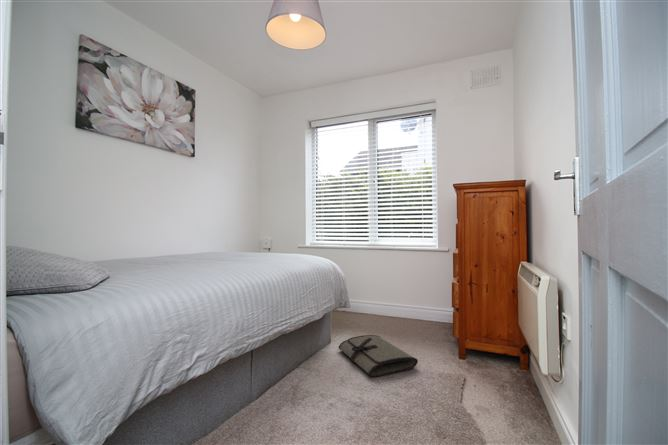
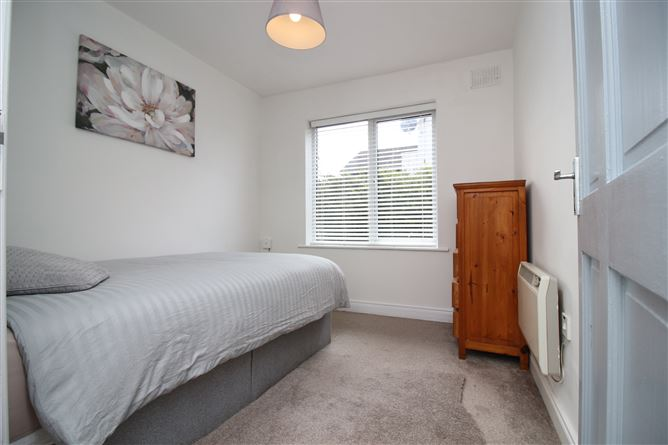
- tool roll [338,334,419,378]
